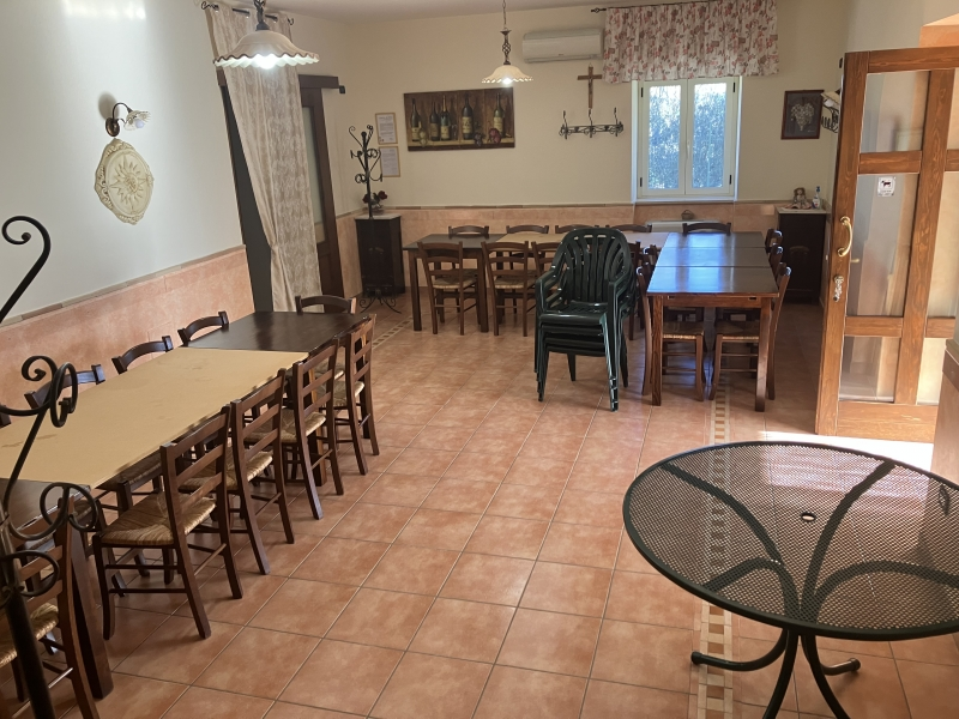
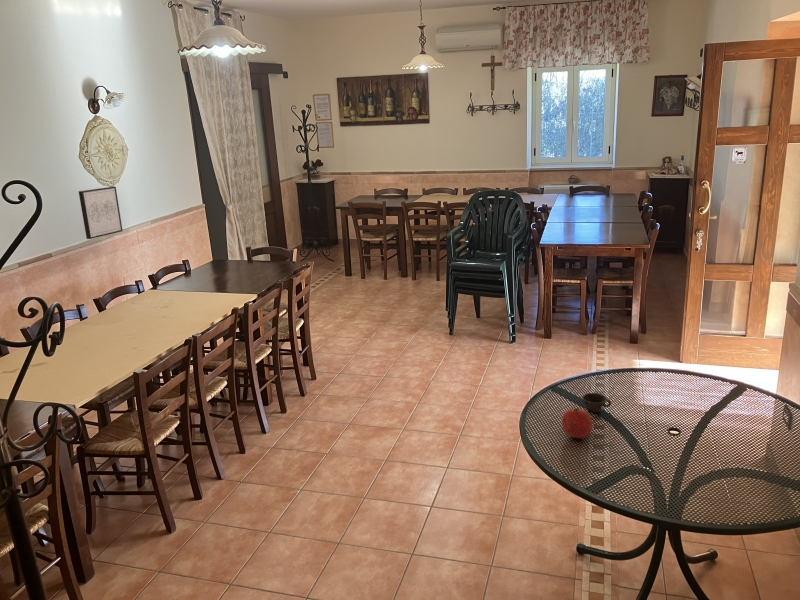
+ fruit [561,407,593,439]
+ cup [580,392,612,413]
+ wall art [78,186,124,240]
